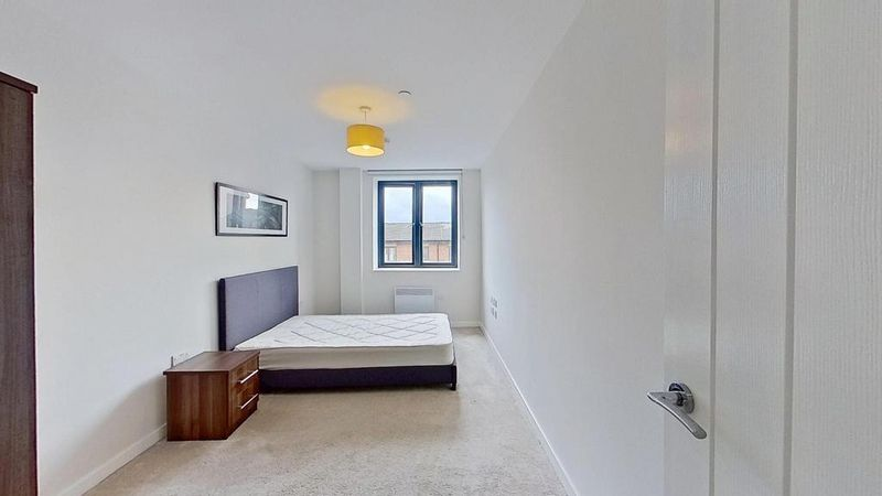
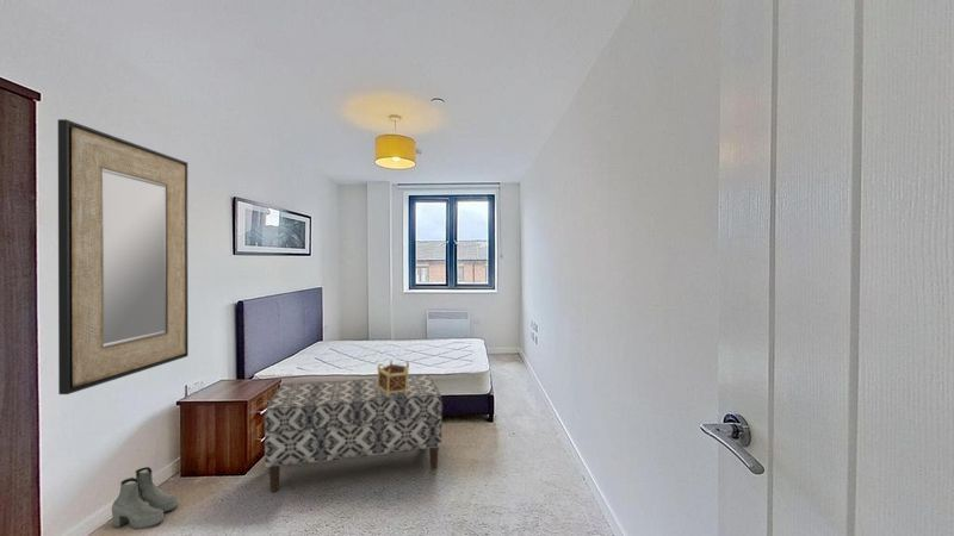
+ bench [264,374,444,493]
+ decorative box [377,359,410,398]
+ boots [111,466,180,530]
+ home mirror [57,118,190,395]
